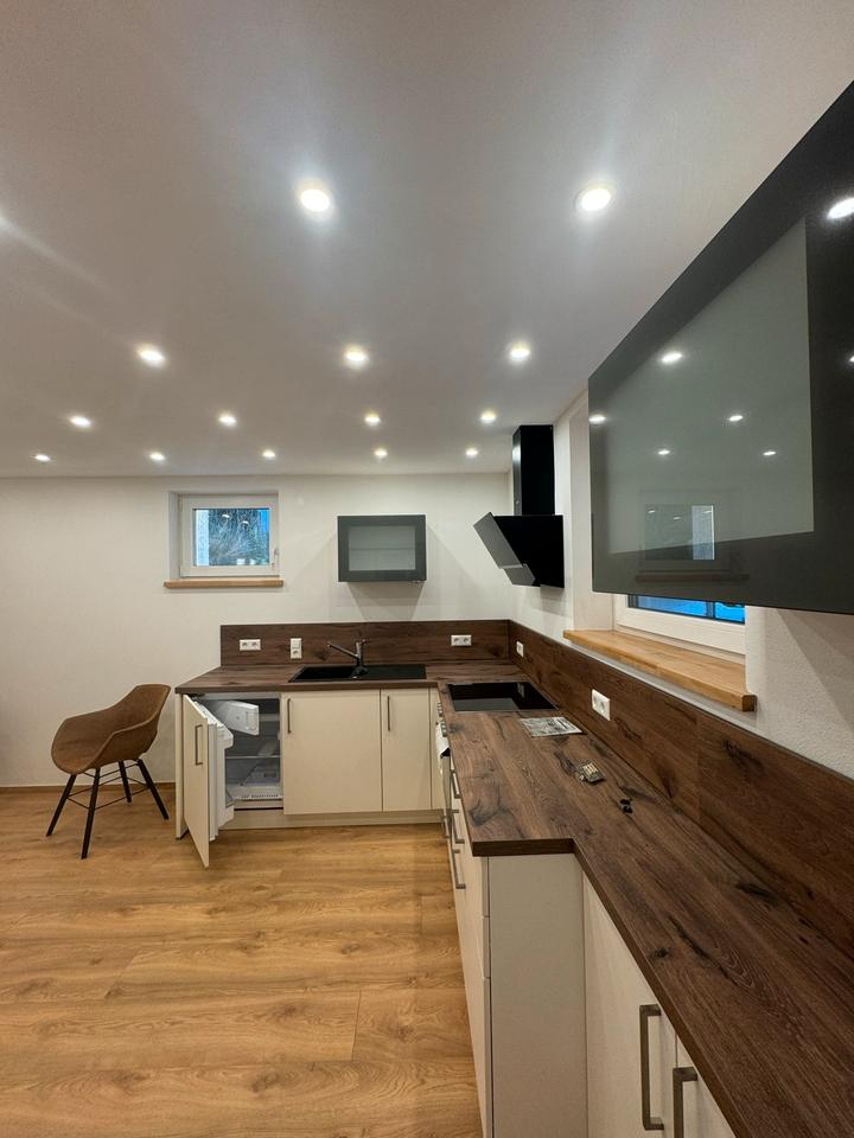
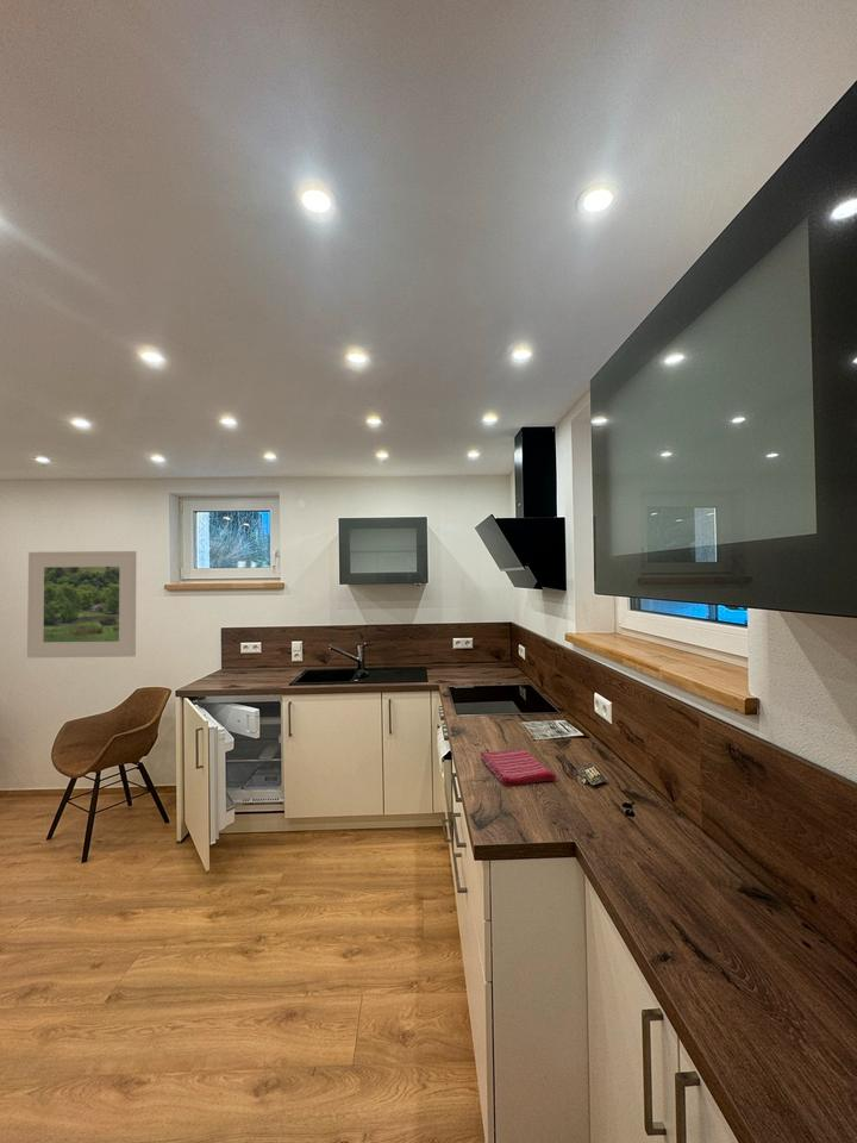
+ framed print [26,550,137,658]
+ dish towel [480,748,557,787]
